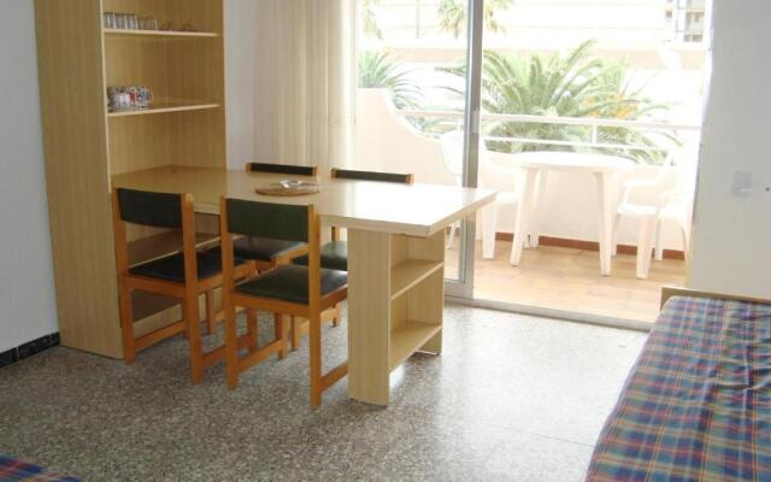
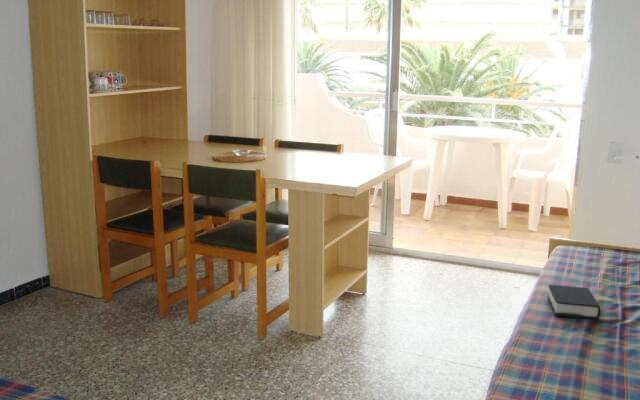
+ book [546,284,602,320]
